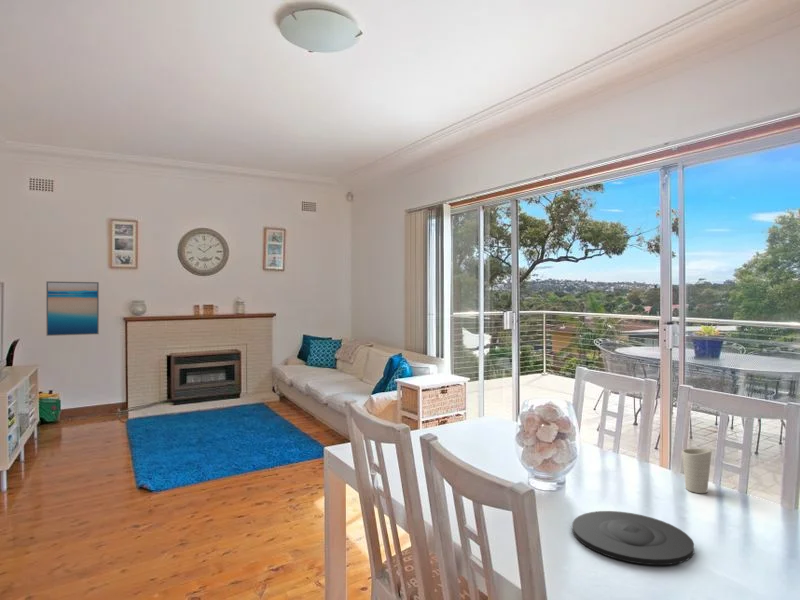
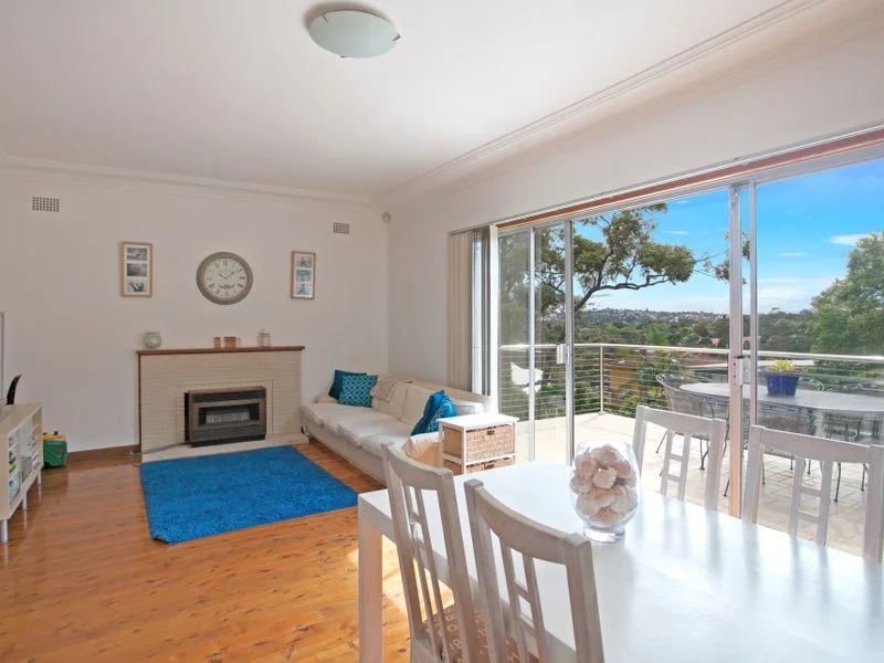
- wall art [45,280,100,337]
- plate [571,510,695,566]
- cup [681,448,713,494]
